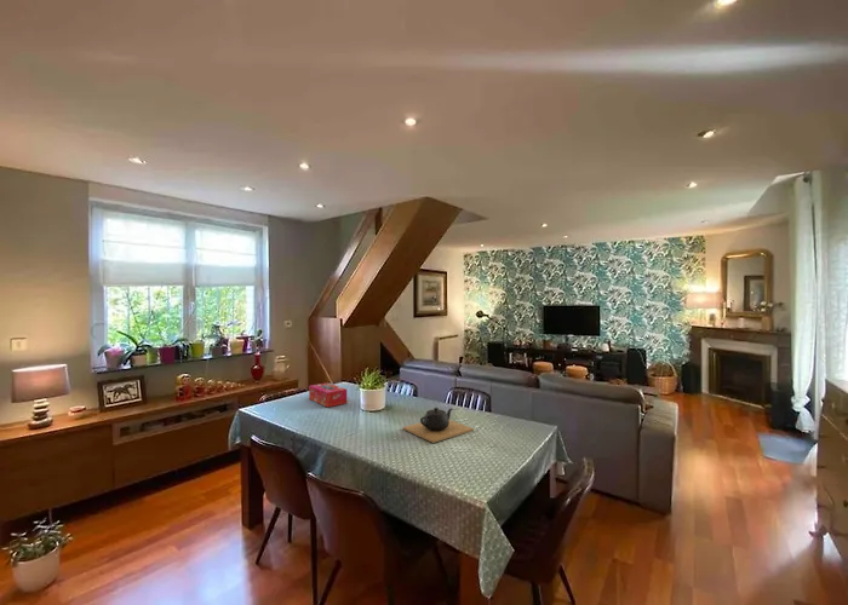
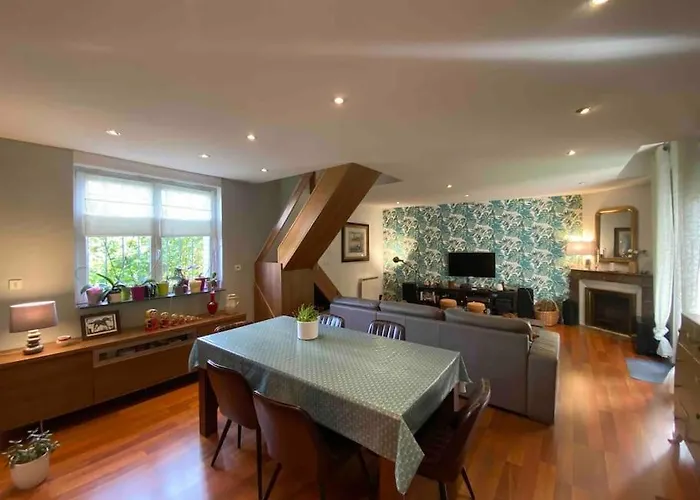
- teapot [402,407,475,444]
- tissue box [308,381,348,408]
